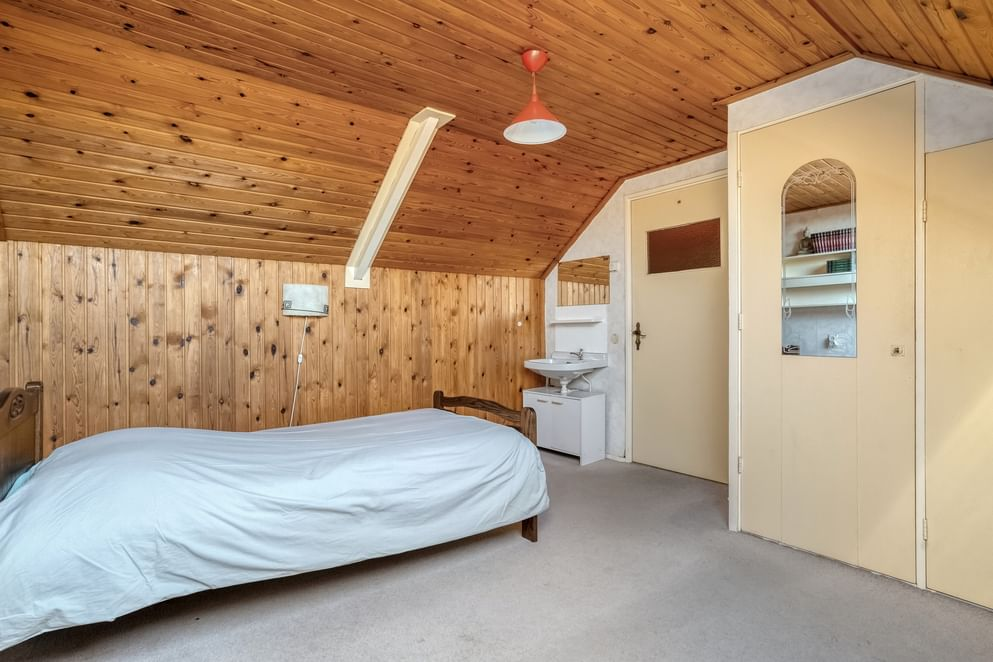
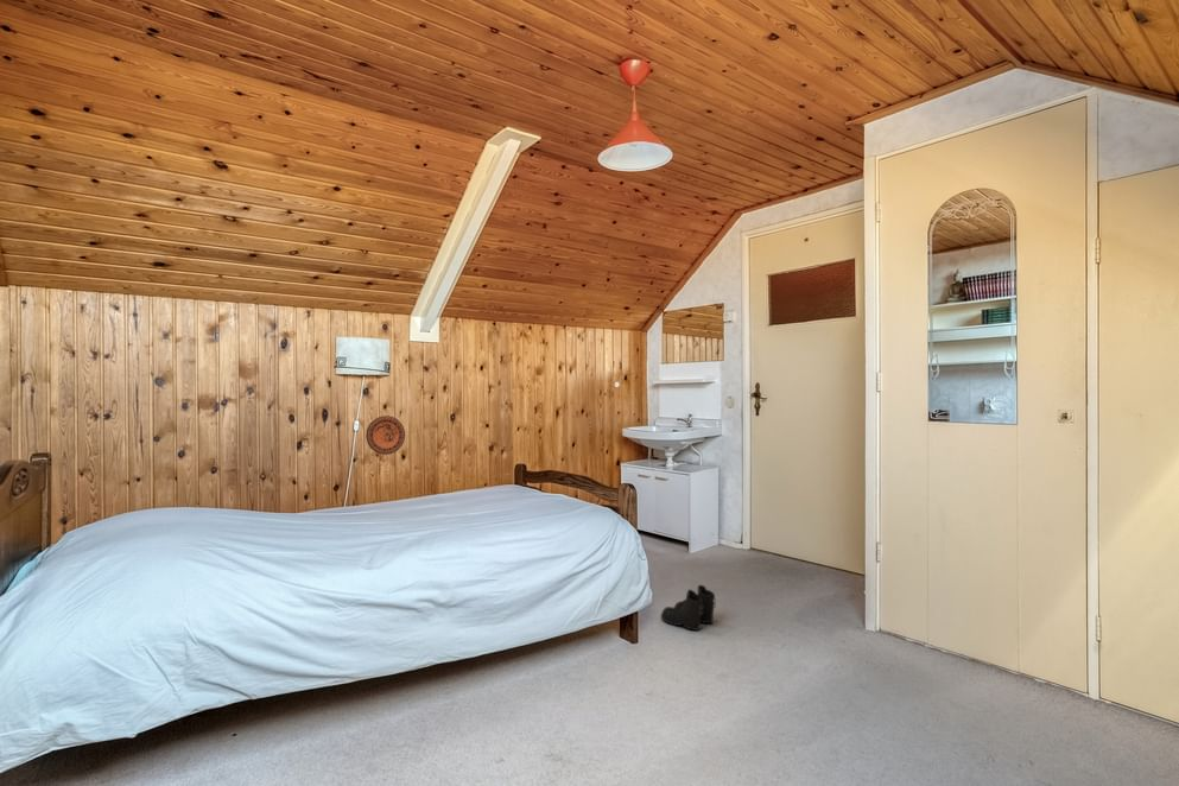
+ decorative plate [365,414,406,456]
+ boots [659,584,717,632]
